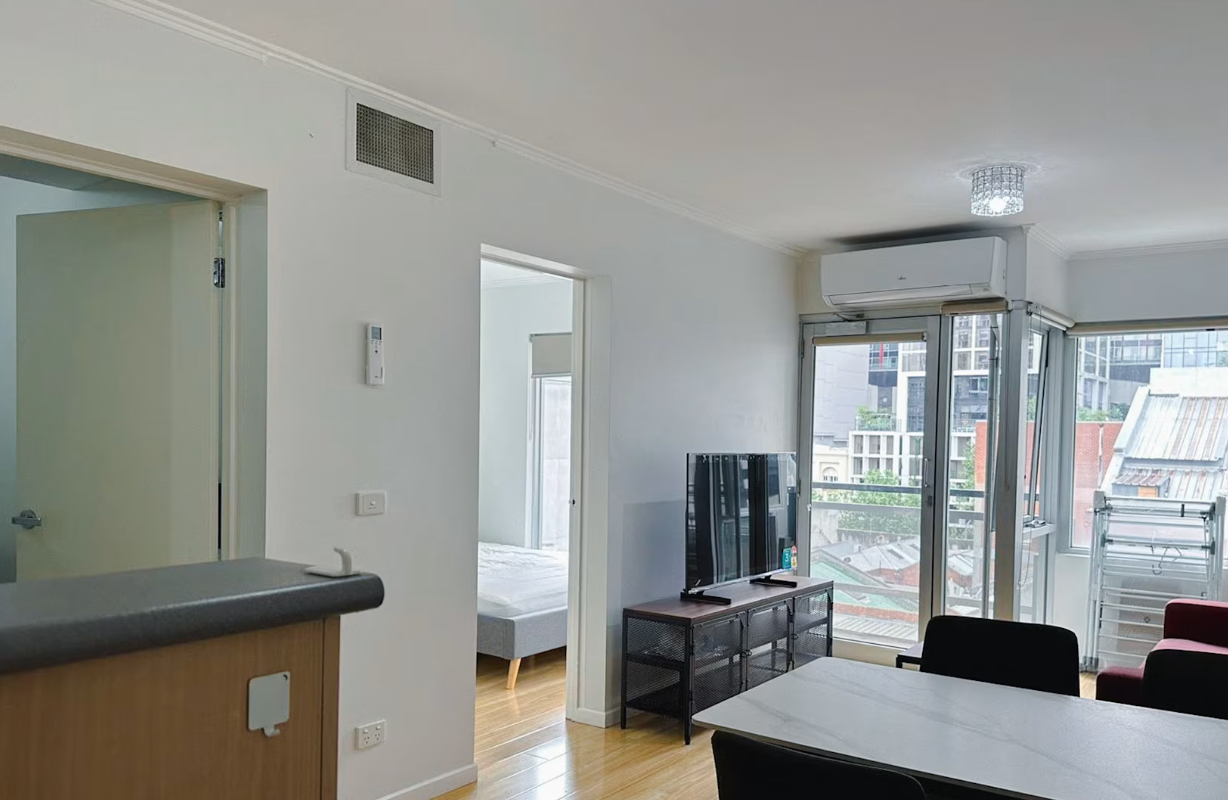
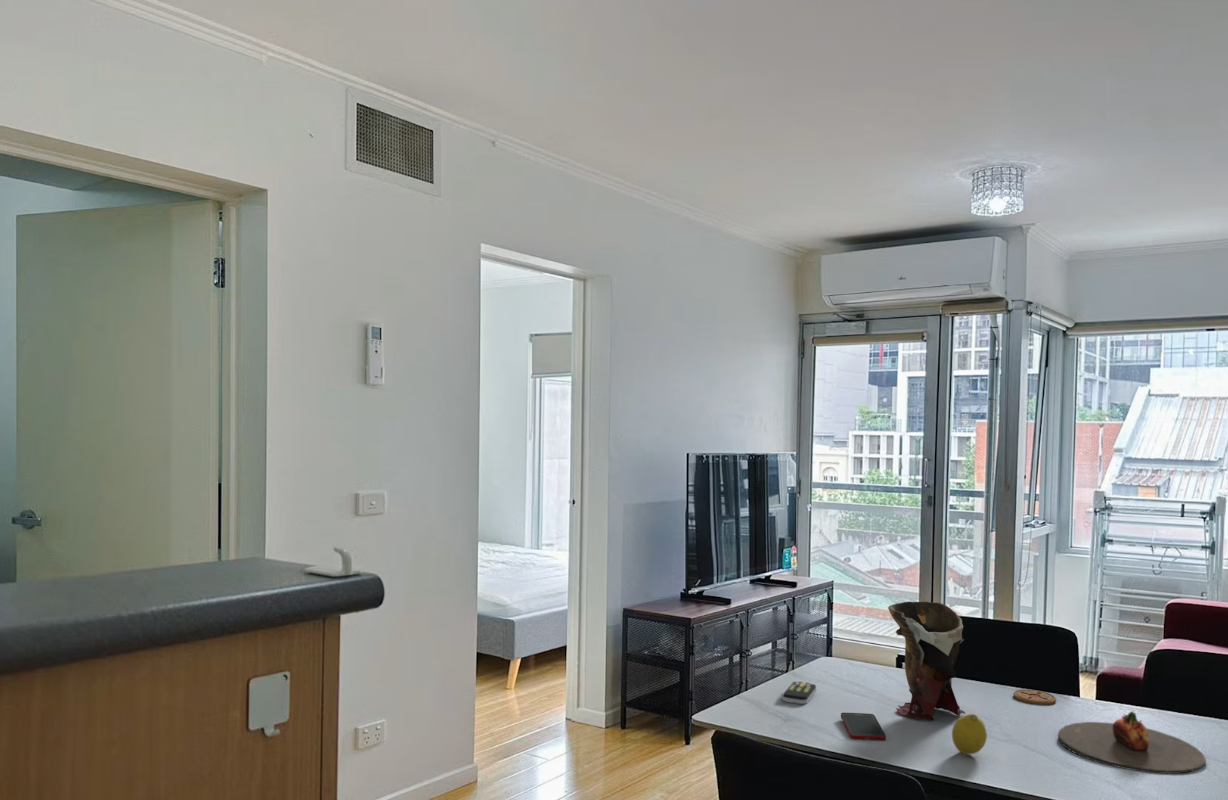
+ fruit [951,713,988,755]
+ coaster [1012,688,1057,706]
+ cell phone [840,712,887,742]
+ remote control [782,680,817,705]
+ decorative vase [887,601,967,722]
+ plate [1057,710,1207,775]
